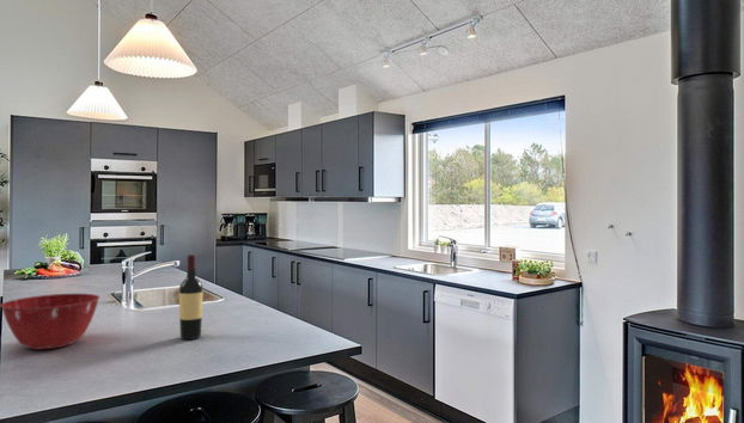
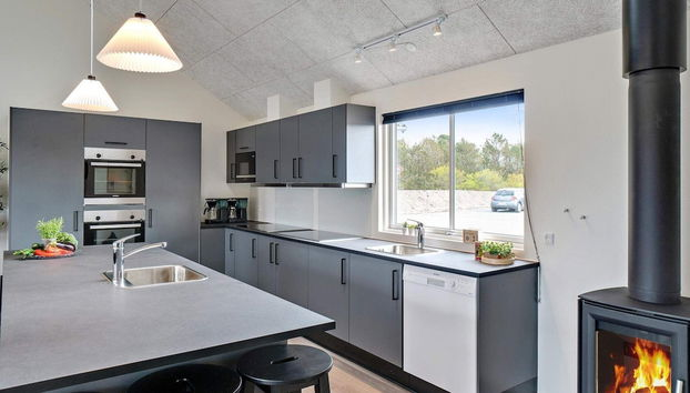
- wine bottle [178,253,203,341]
- mixing bowl [0,293,100,350]
